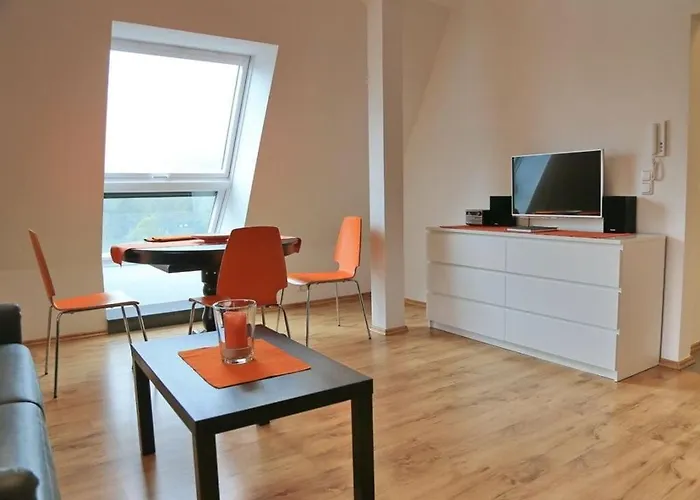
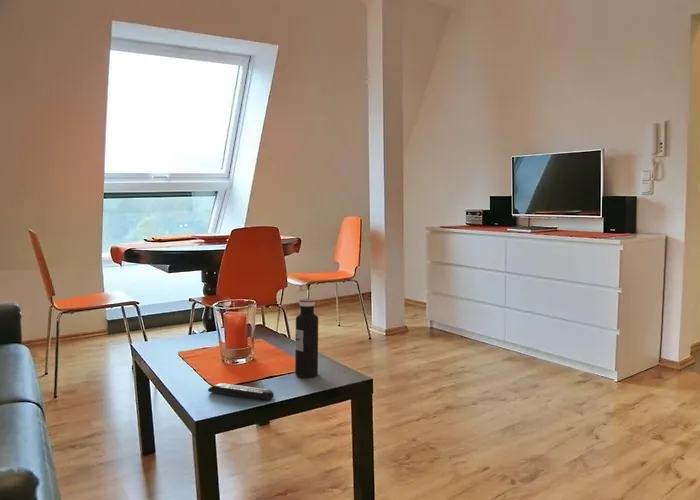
+ water bottle [294,298,319,378]
+ remote control [207,382,275,401]
